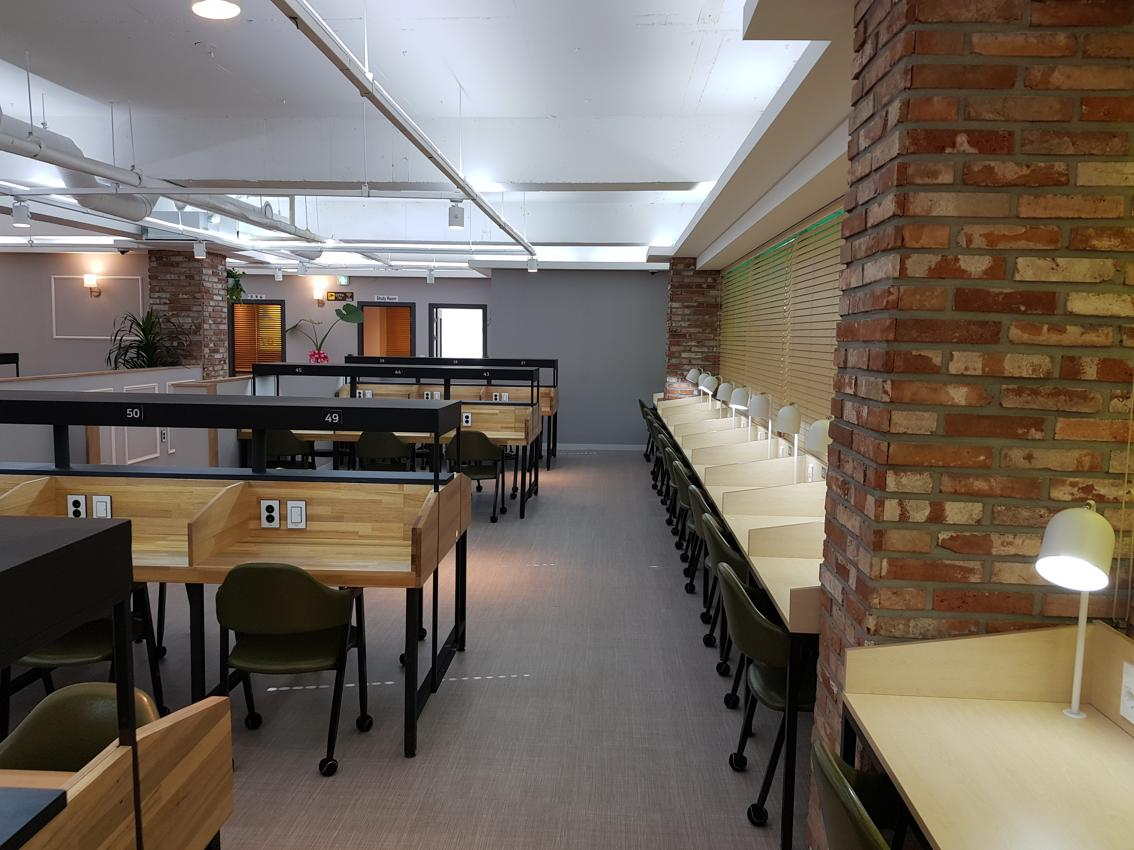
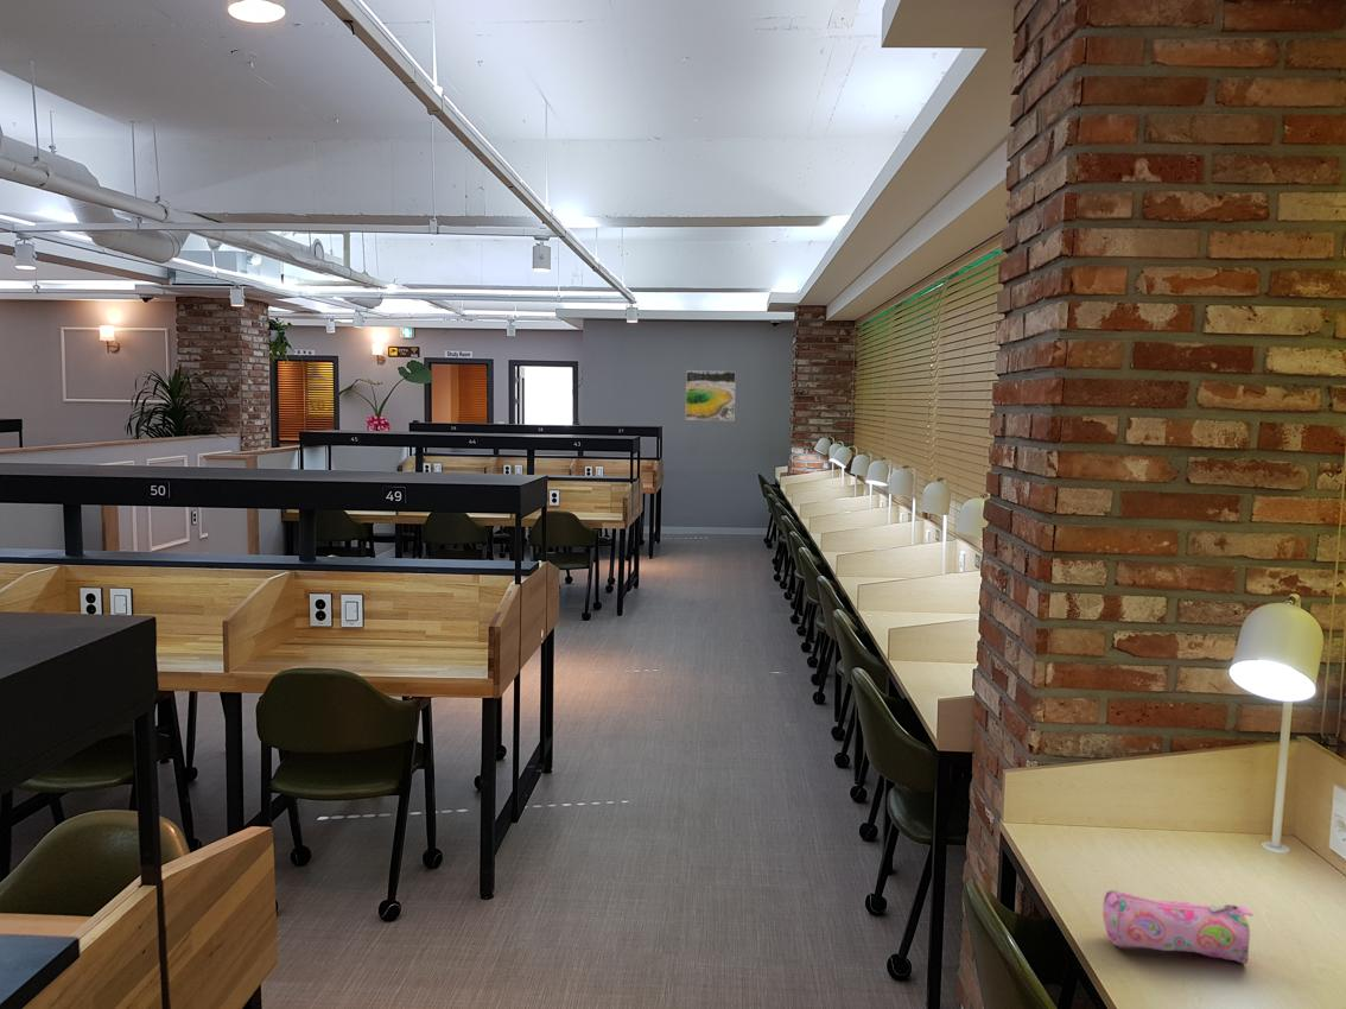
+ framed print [684,369,737,423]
+ pencil case [1101,889,1255,965]
